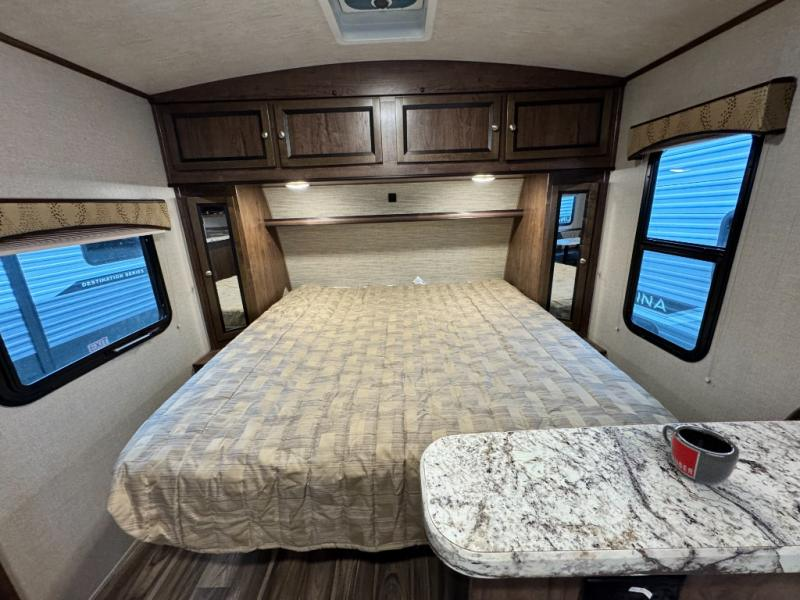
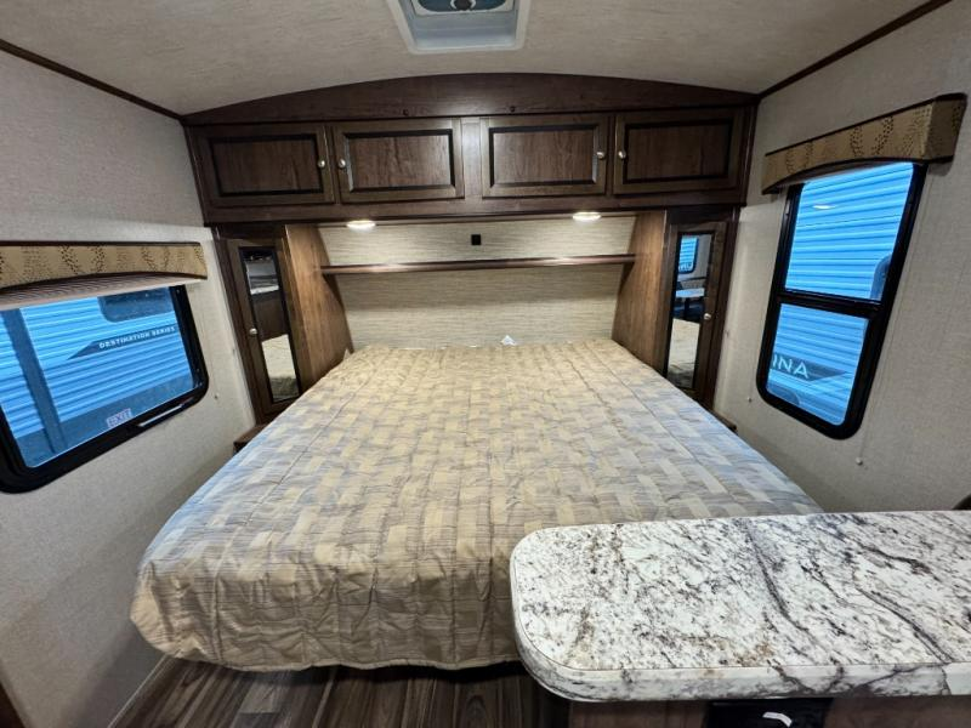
- mug [661,424,741,485]
